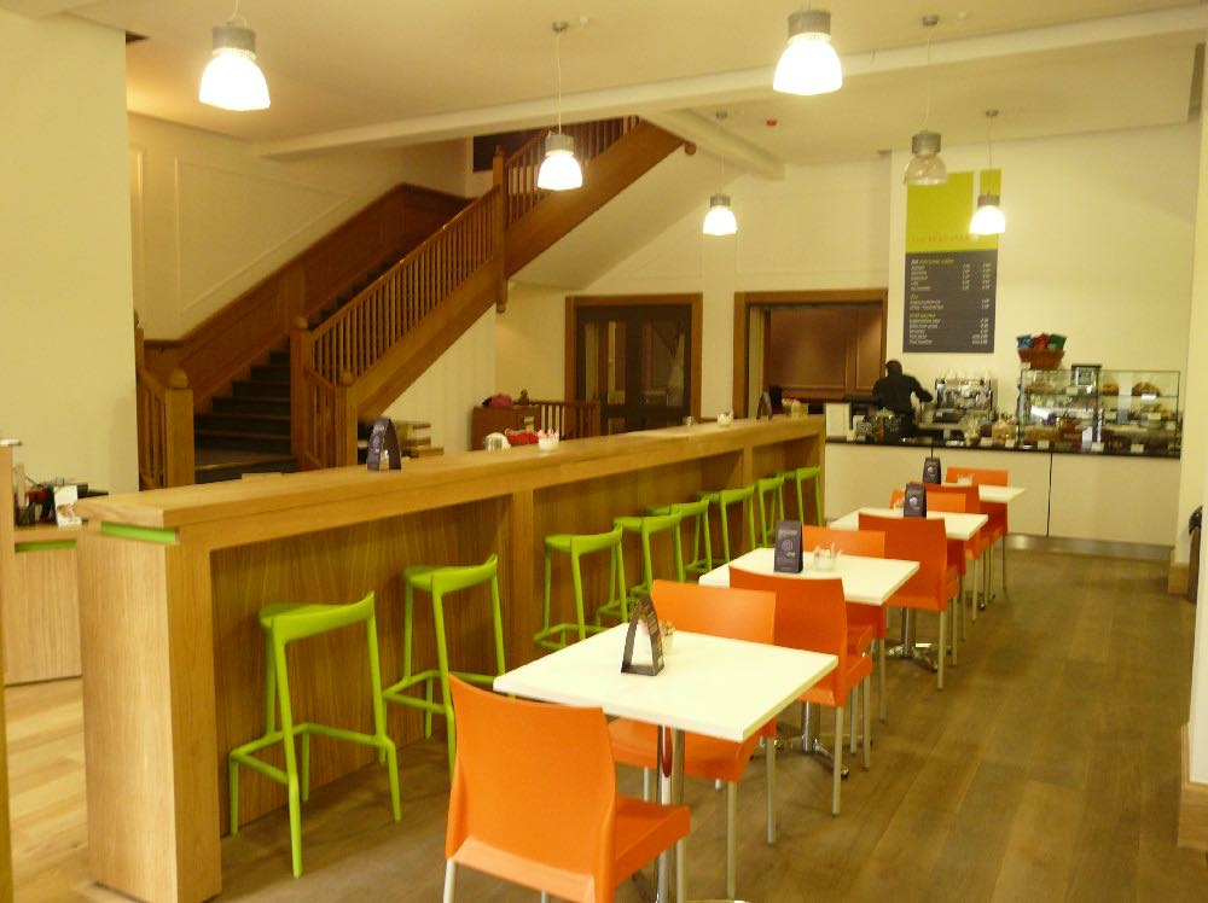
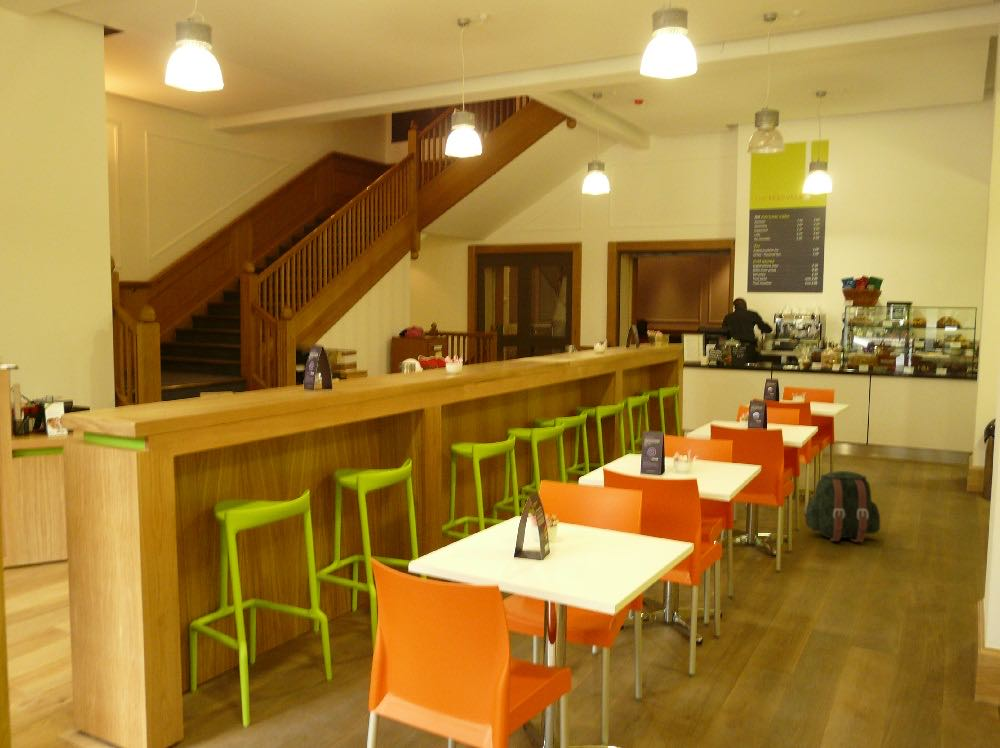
+ backpack [802,470,882,543]
